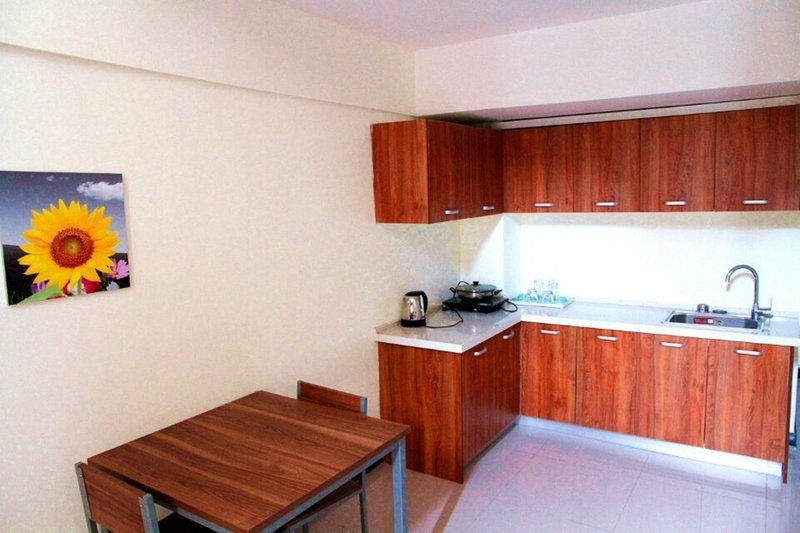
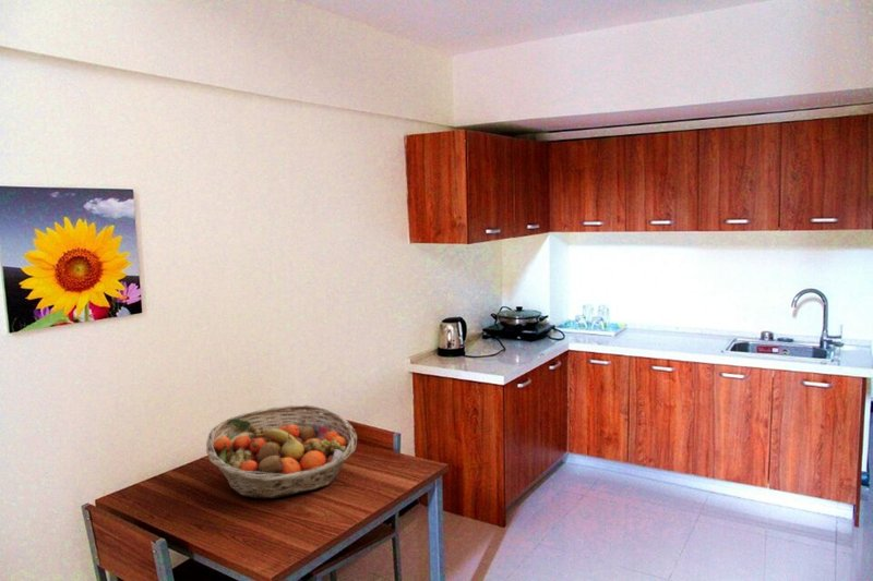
+ fruit basket [205,404,358,499]
